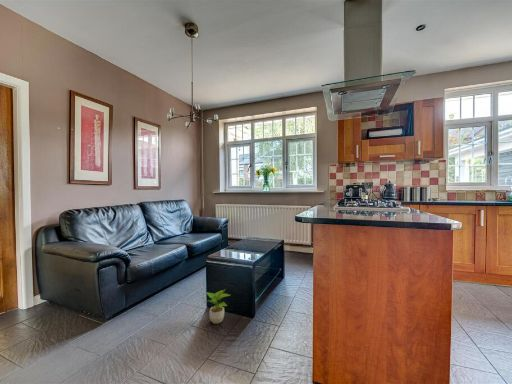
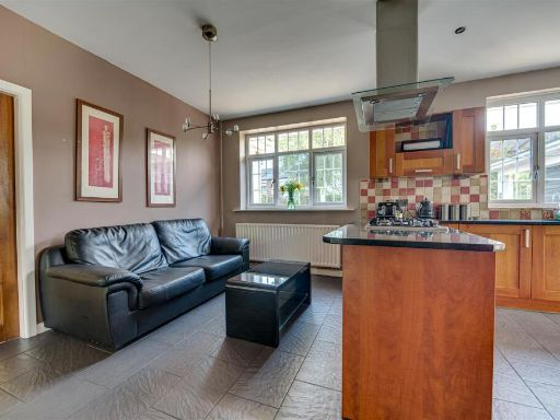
- potted plant [205,289,231,325]
